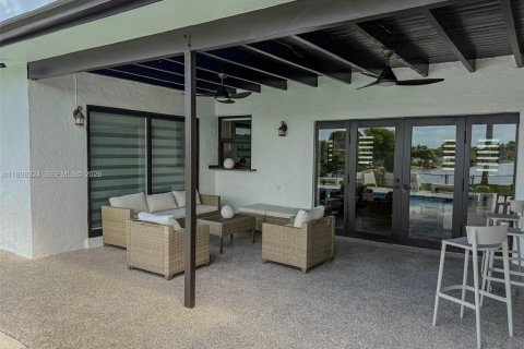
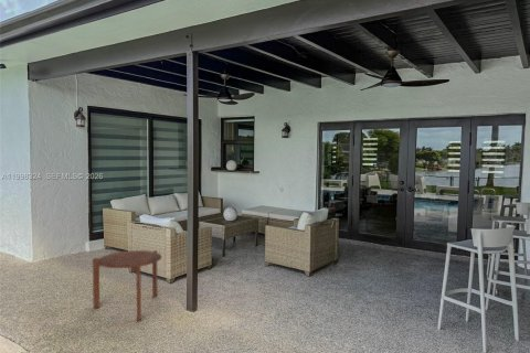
+ side table [92,249,163,322]
